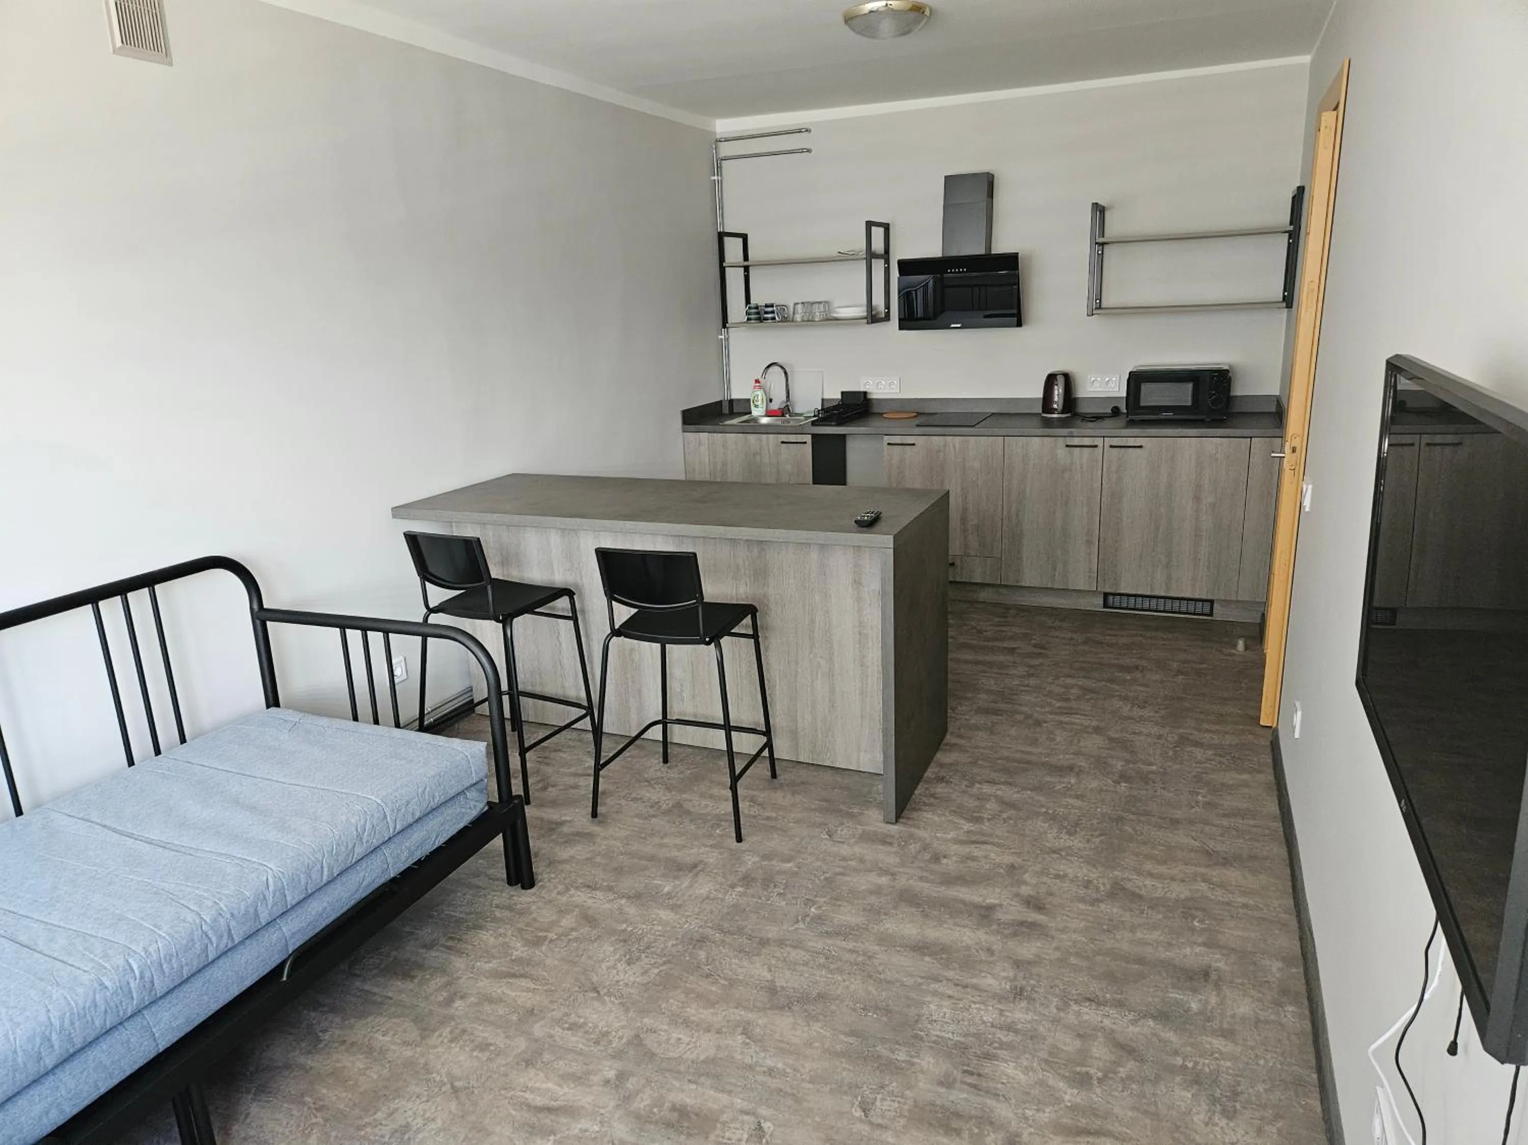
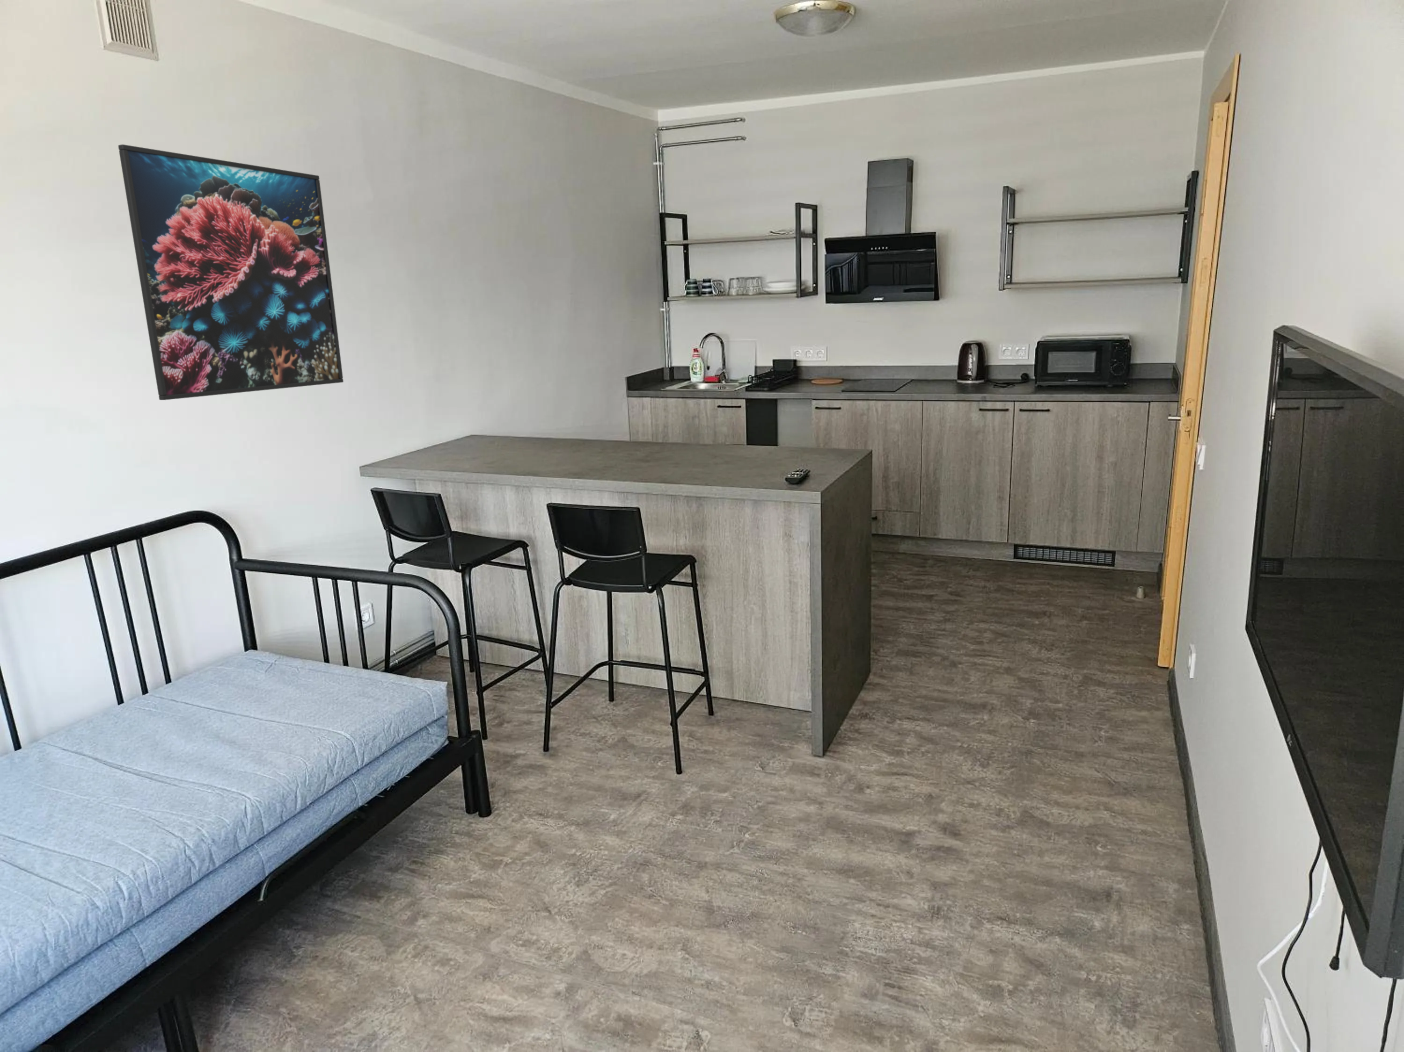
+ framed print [118,144,344,401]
